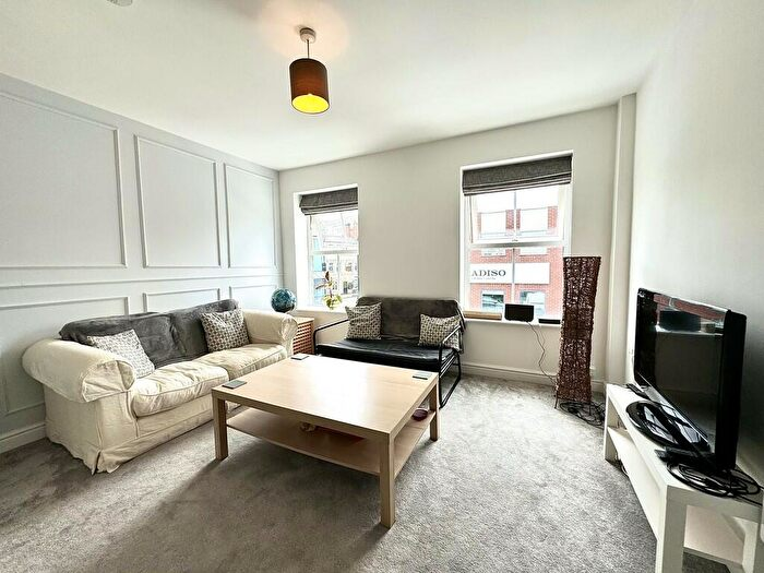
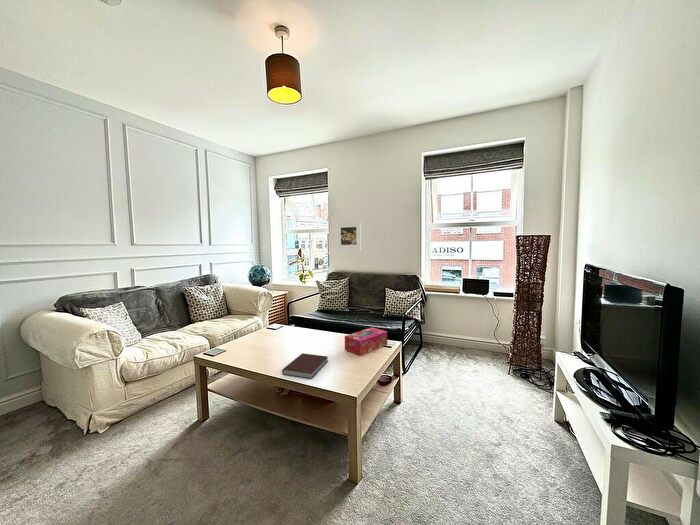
+ tissue box [344,326,388,357]
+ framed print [336,221,362,251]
+ notebook [281,352,329,380]
